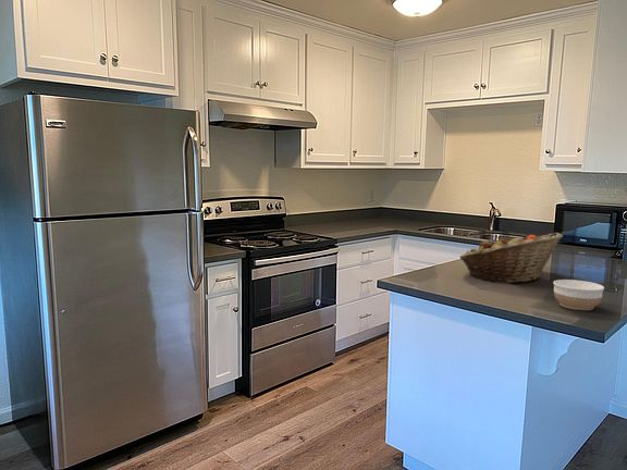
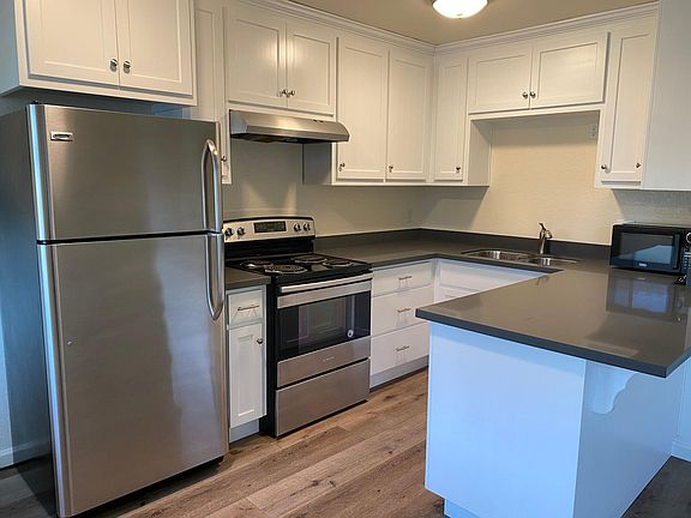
- bowl [552,279,605,311]
- fruit basket [459,232,564,284]
